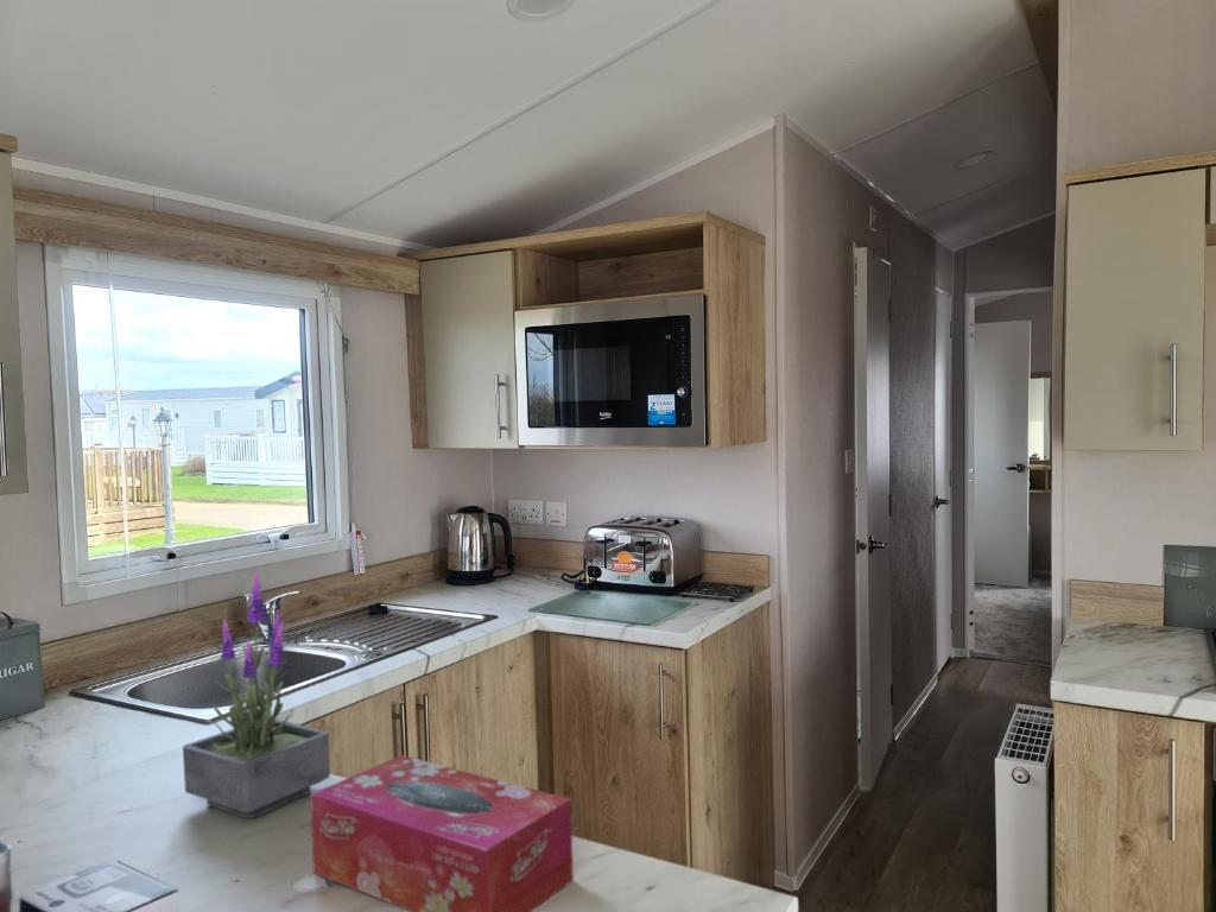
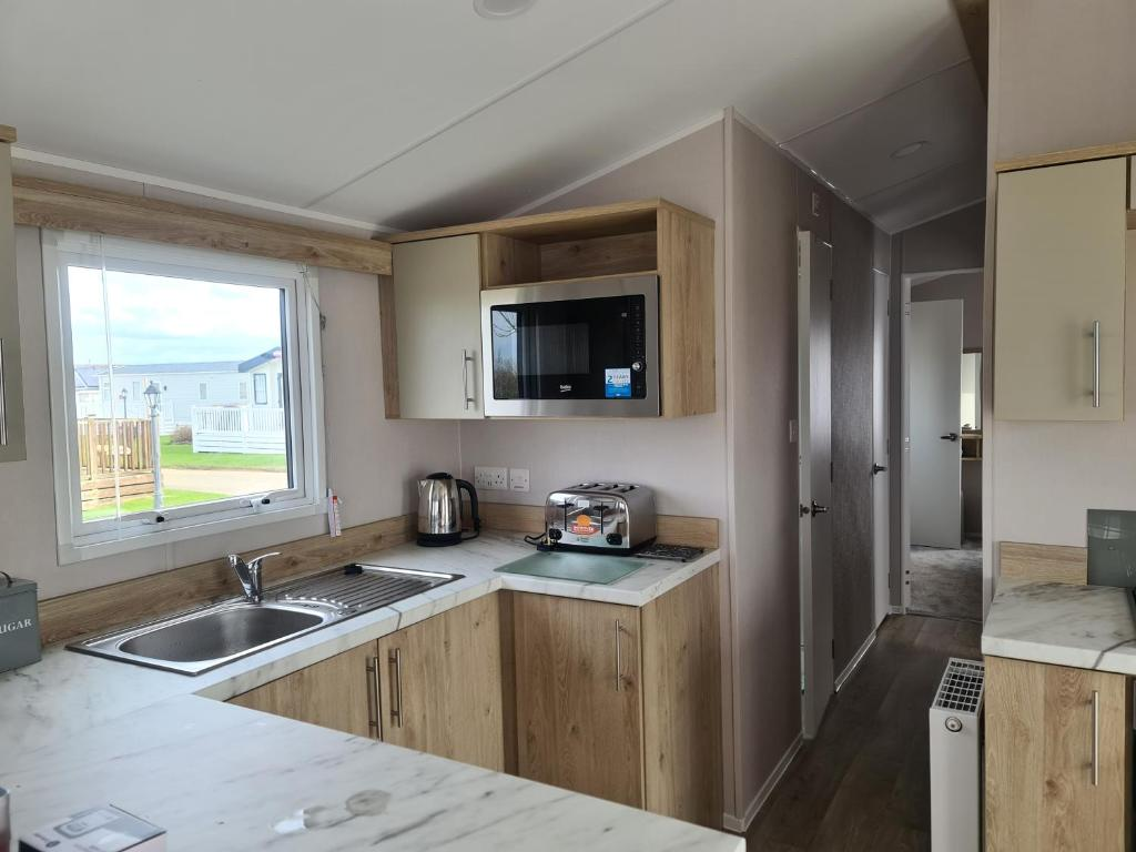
- tissue box [309,754,575,912]
- potted plant [182,566,331,819]
